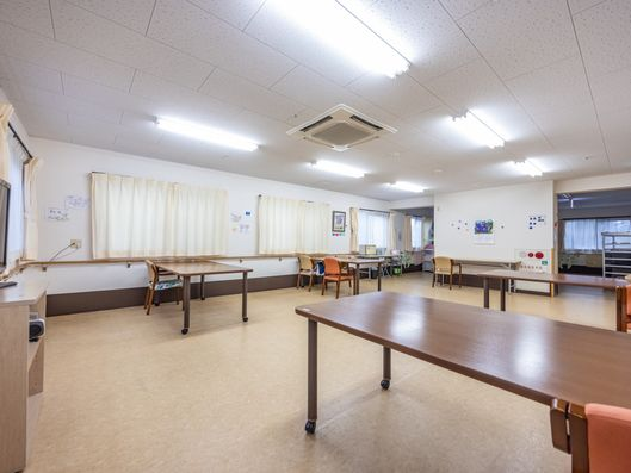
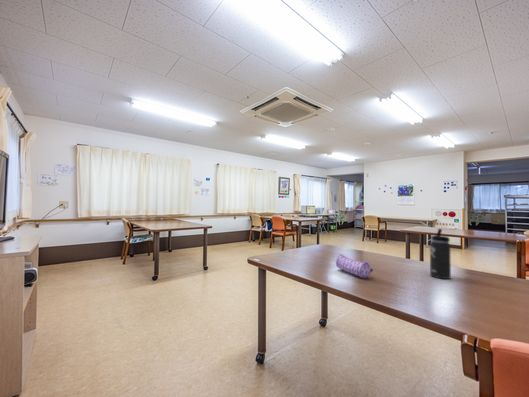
+ thermos bottle [429,228,452,280]
+ pencil case [335,253,374,279]
